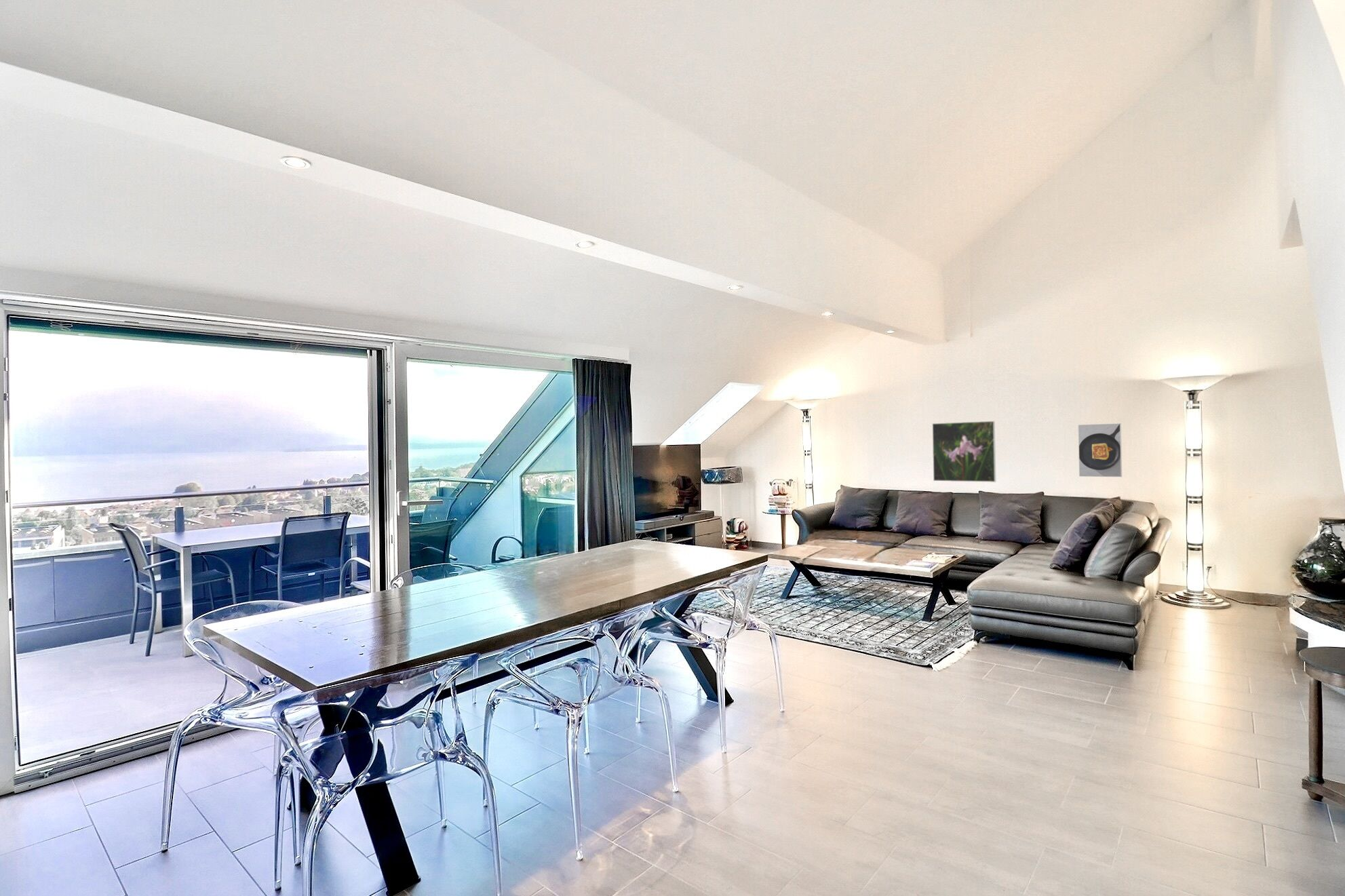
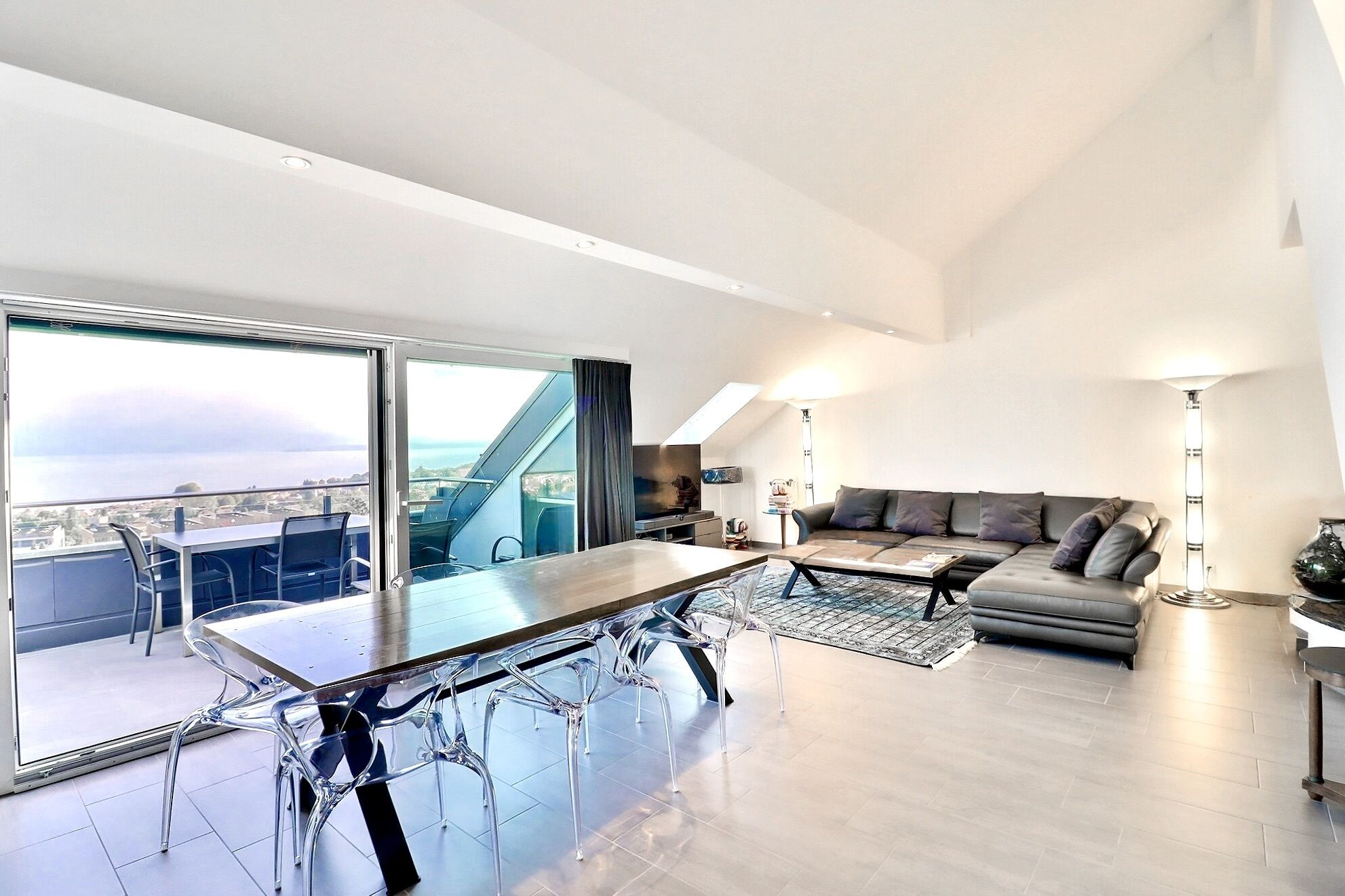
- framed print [1077,423,1123,478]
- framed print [931,421,996,483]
